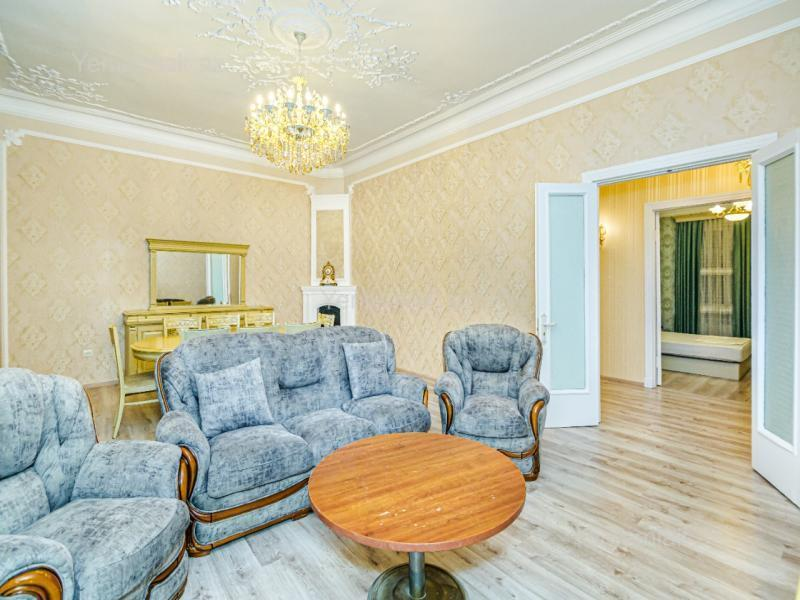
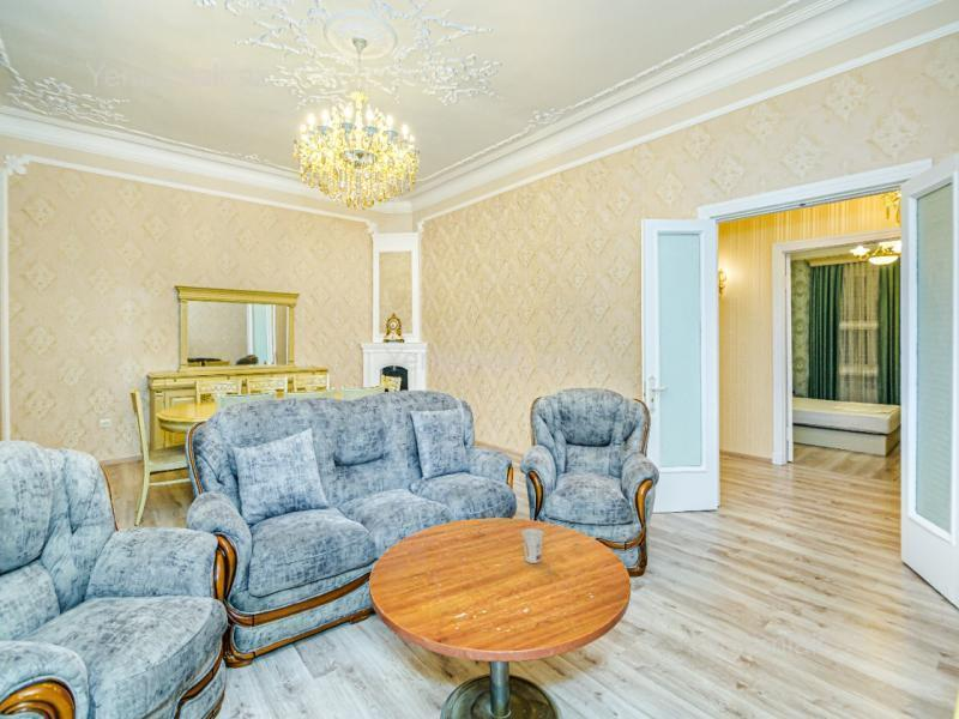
+ cup [520,528,544,564]
